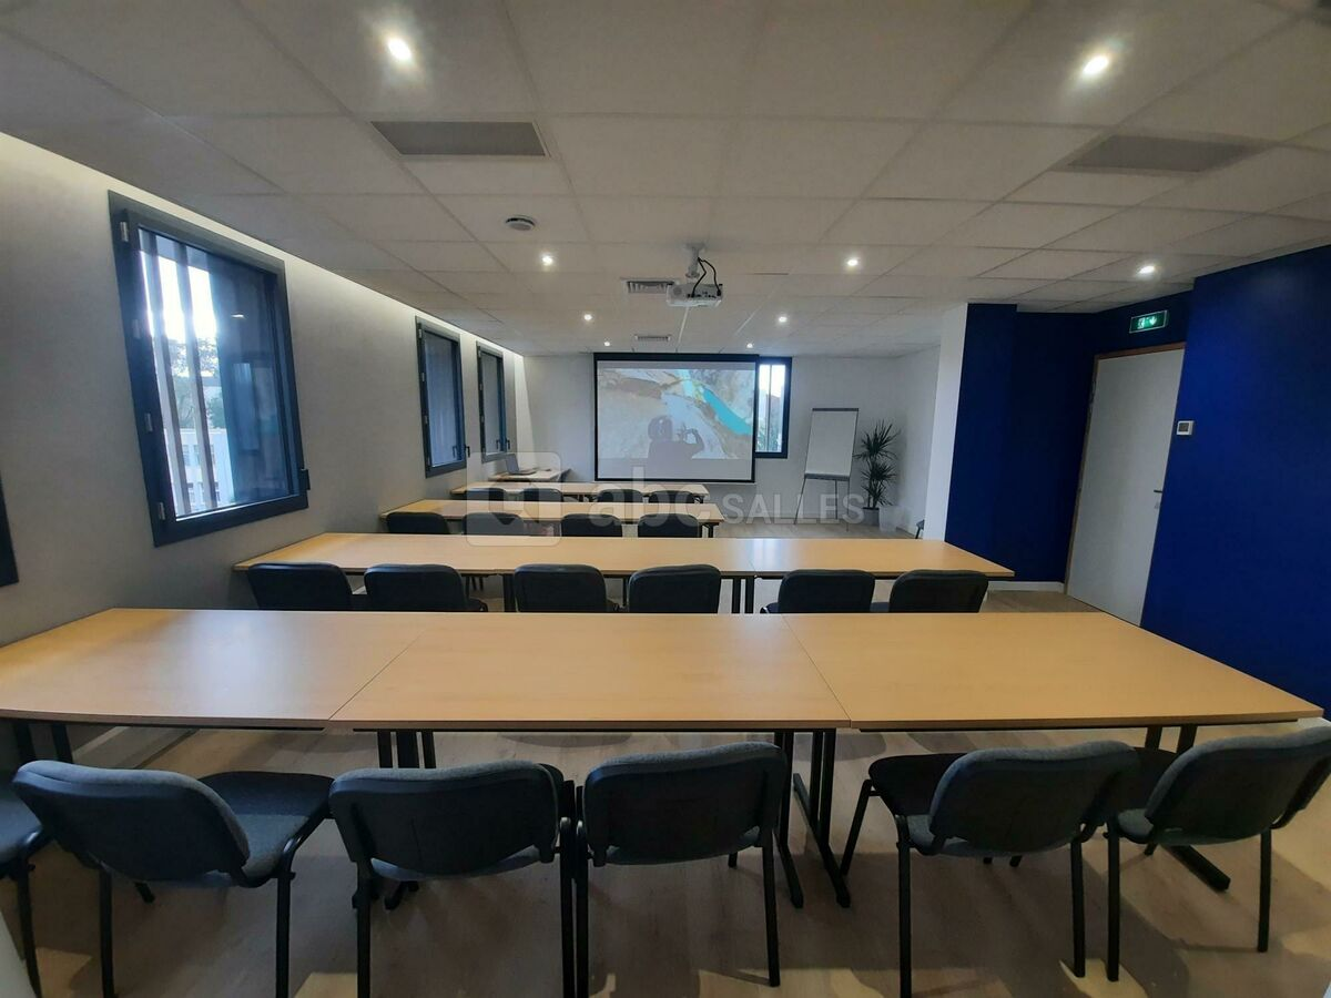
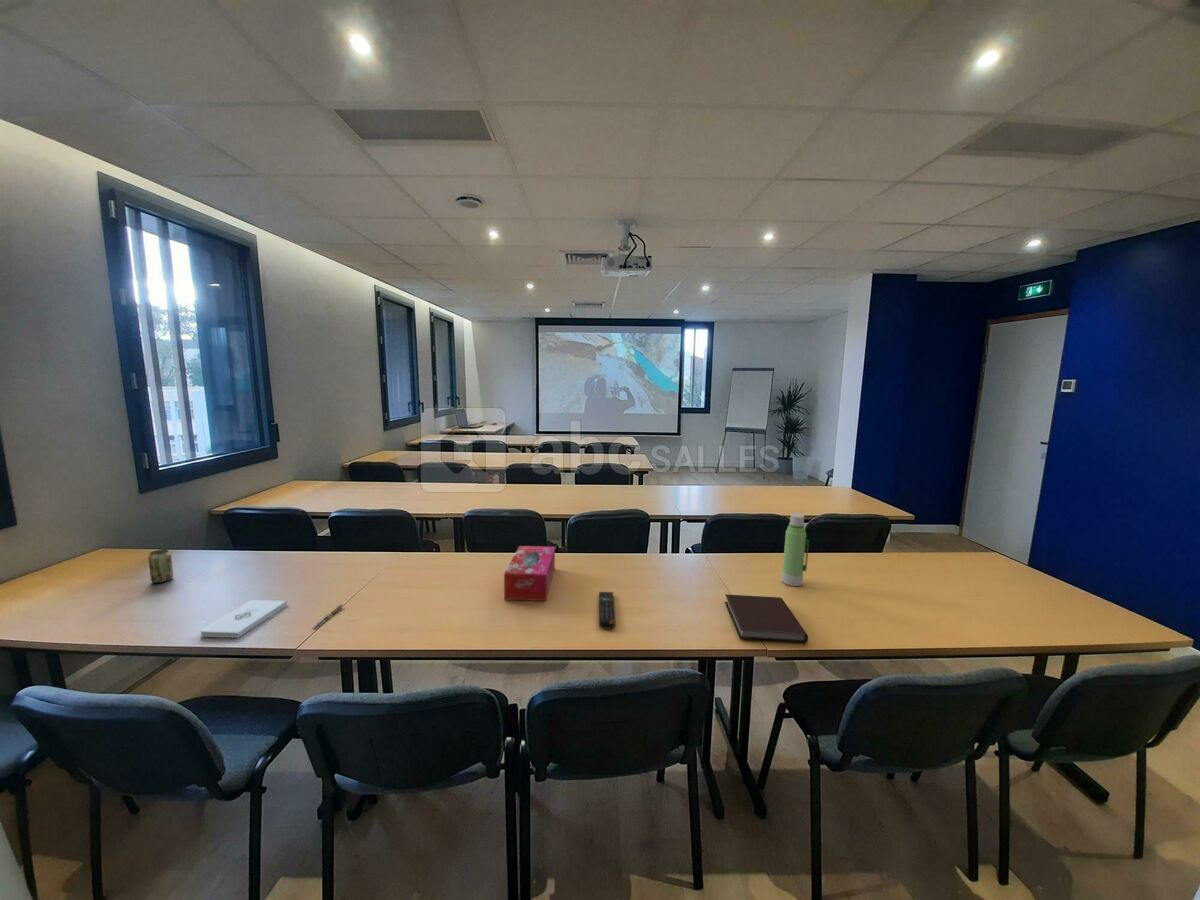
+ notepad [199,599,288,639]
+ notebook [724,593,809,644]
+ water bottle [781,513,810,587]
+ tissue box [503,545,556,602]
+ remote control [598,591,616,630]
+ beverage can [147,548,174,584]
+ pen [311,603,344,629]
